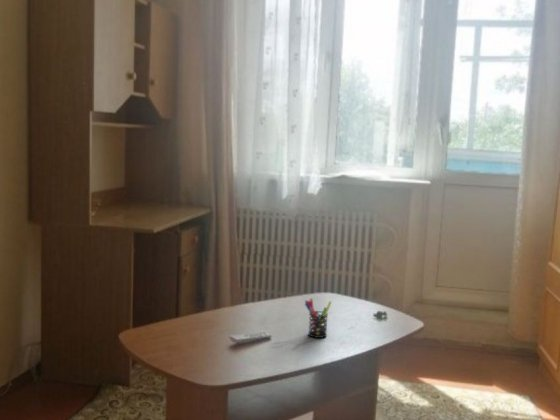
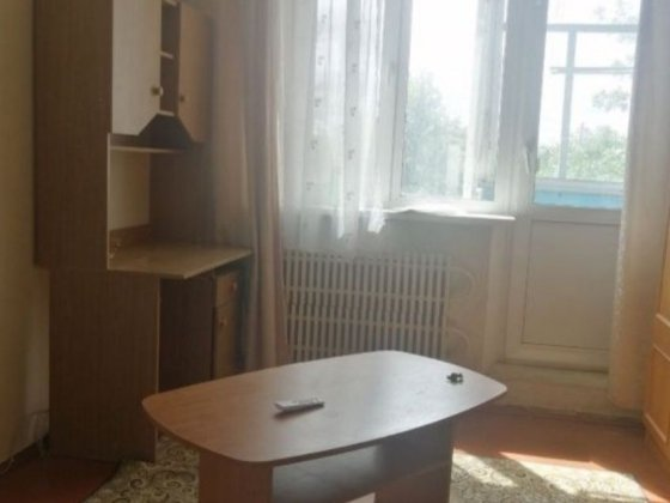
- pen holder [304,298,332,339]
